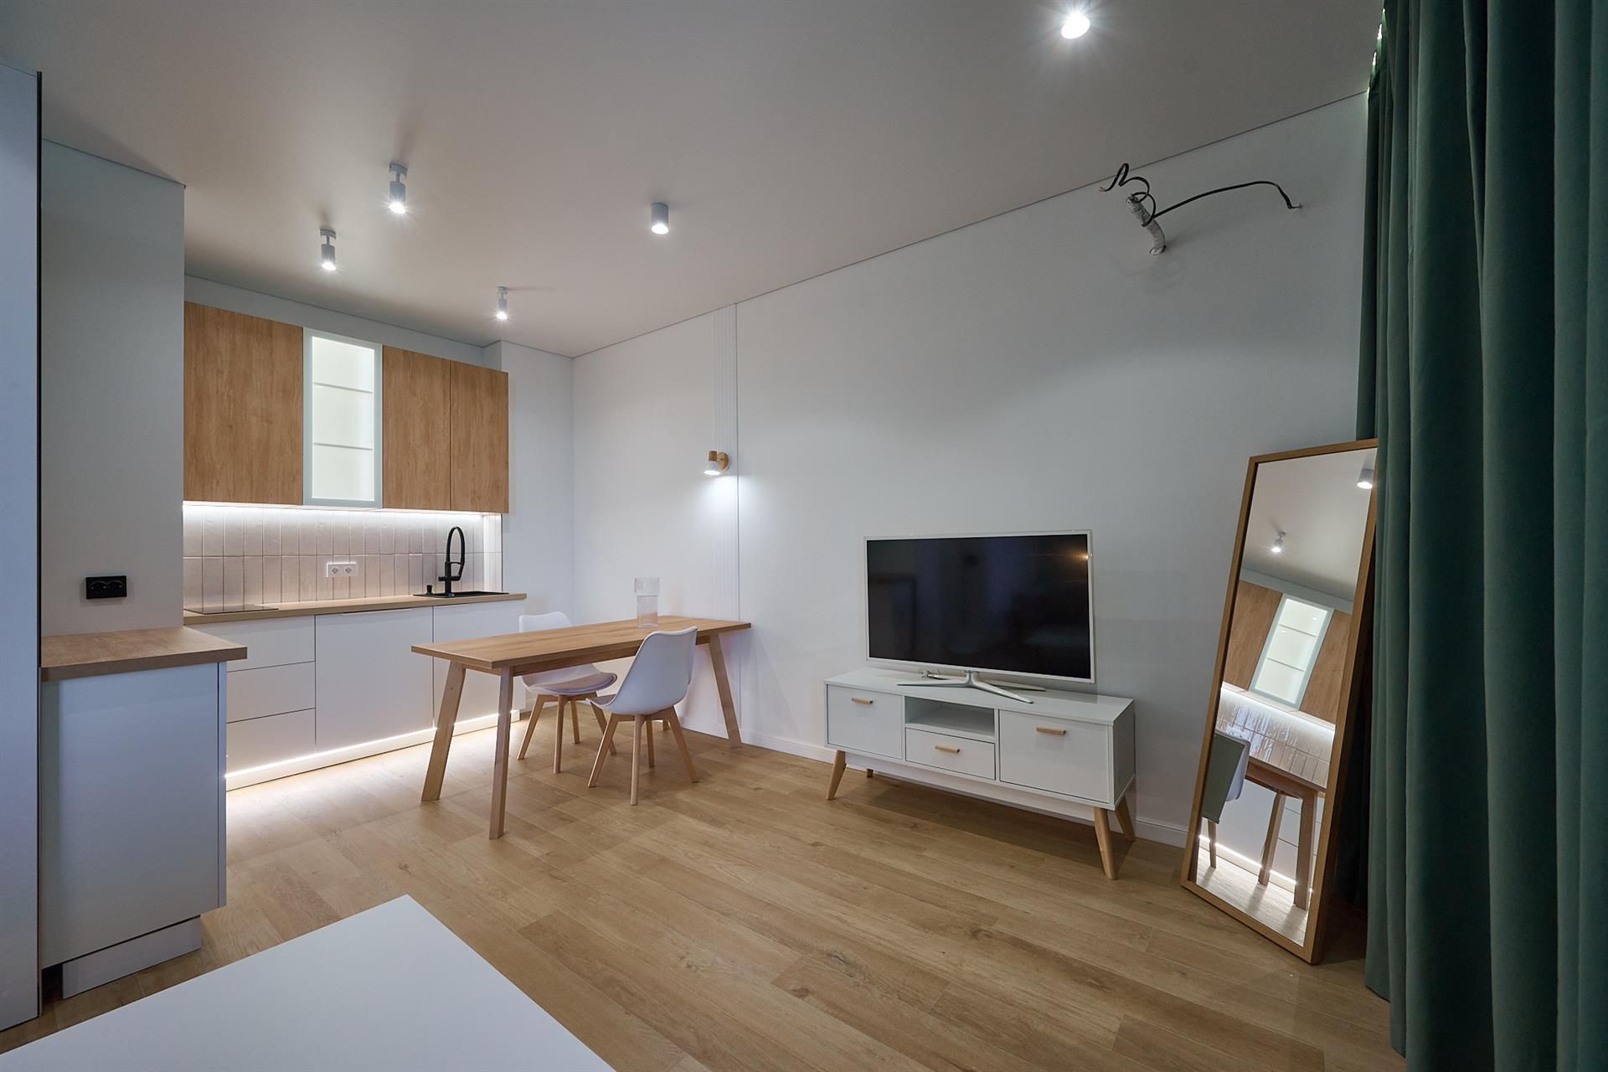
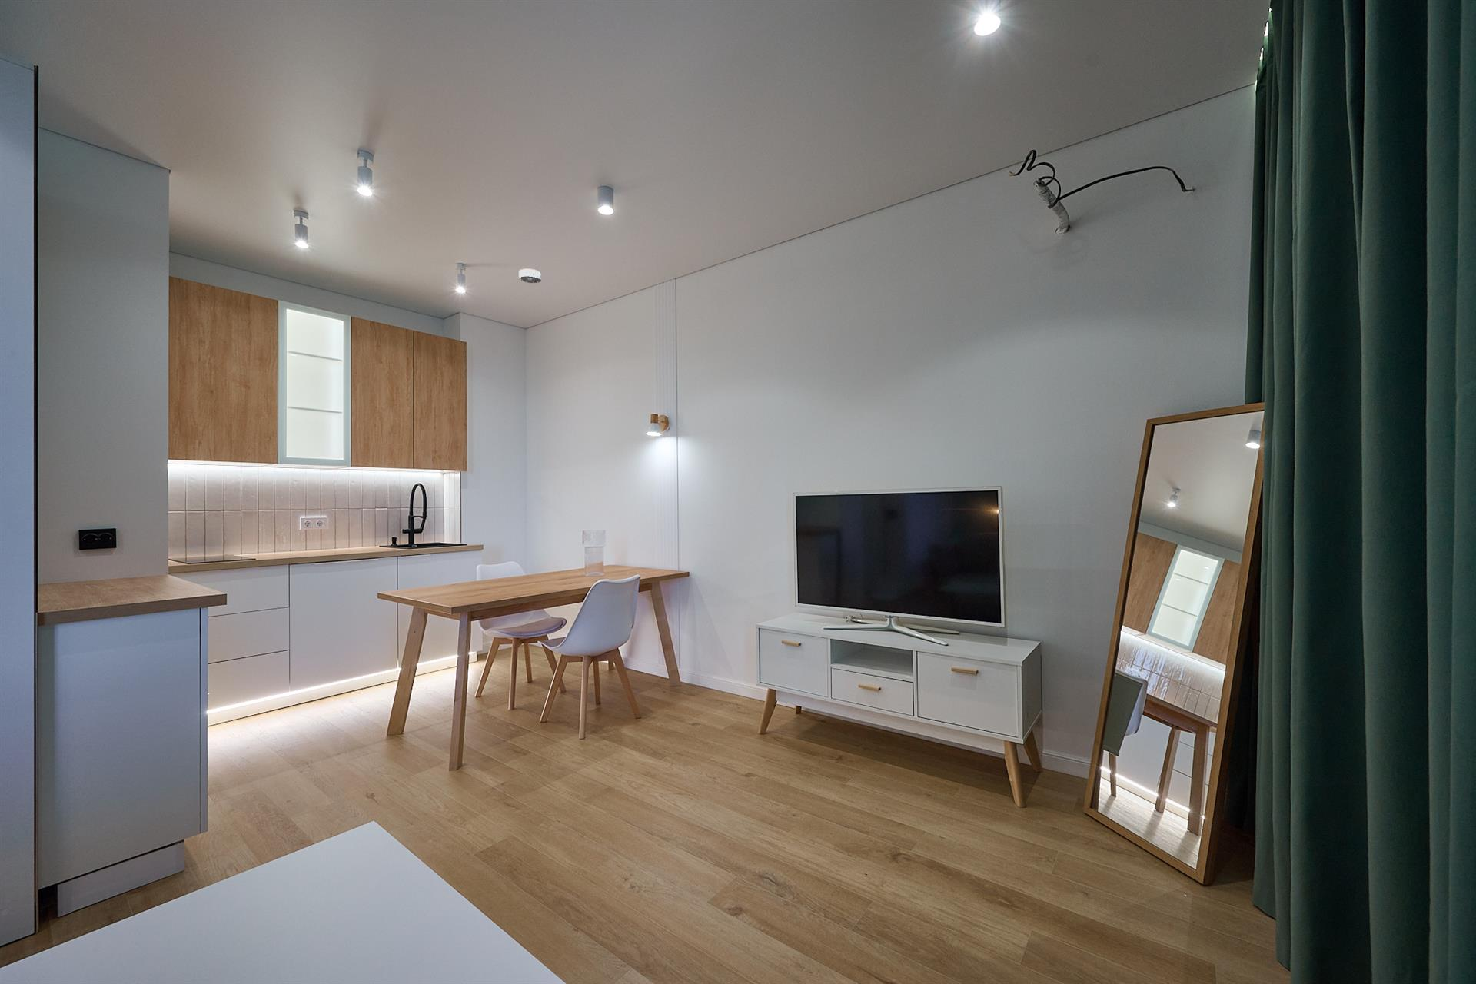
+ smoke detector [518,268,541,283]
